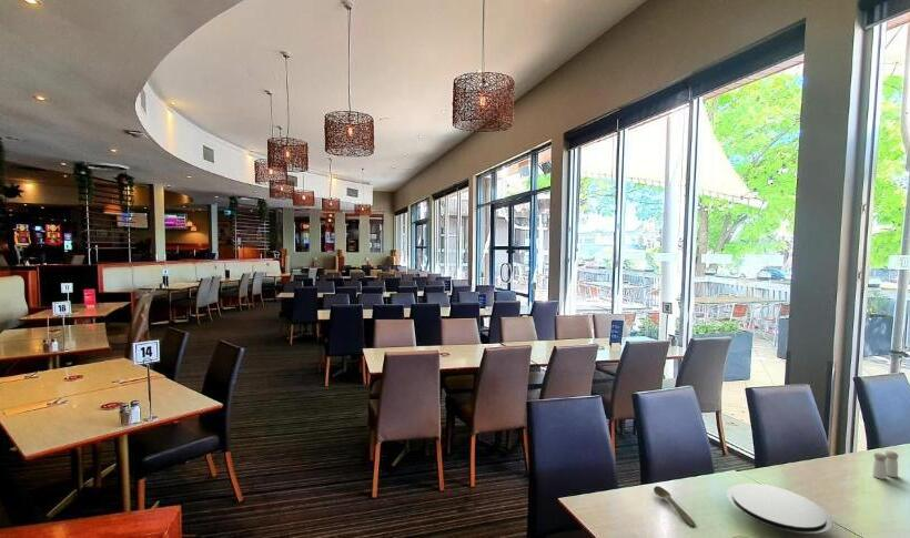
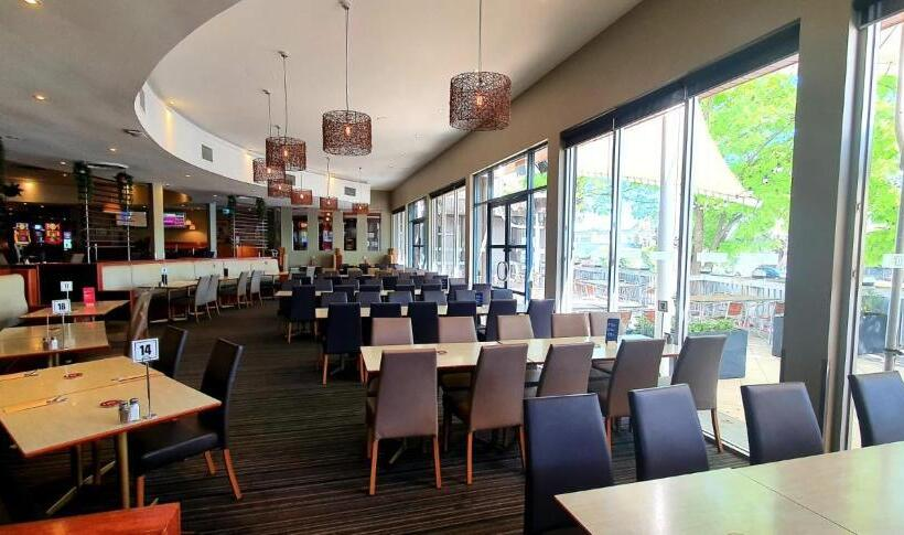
- spoon [653,485,697,527]
- salt and pepper shaker [871,450,900,480]
- plate [726,483,833,535]
